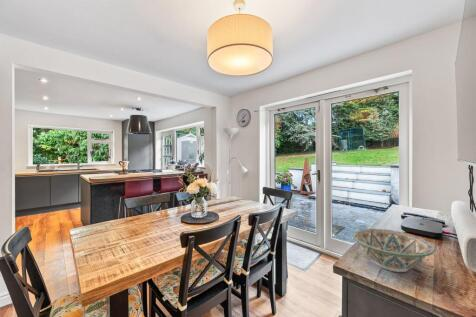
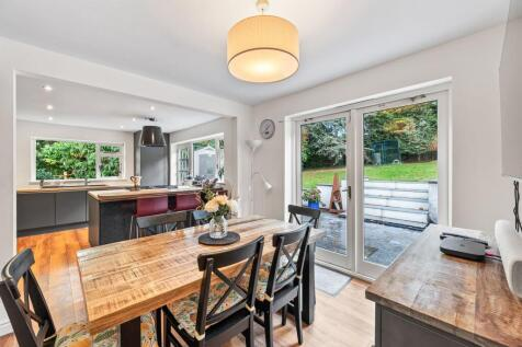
- decorative bowl [352,228,436,273]
